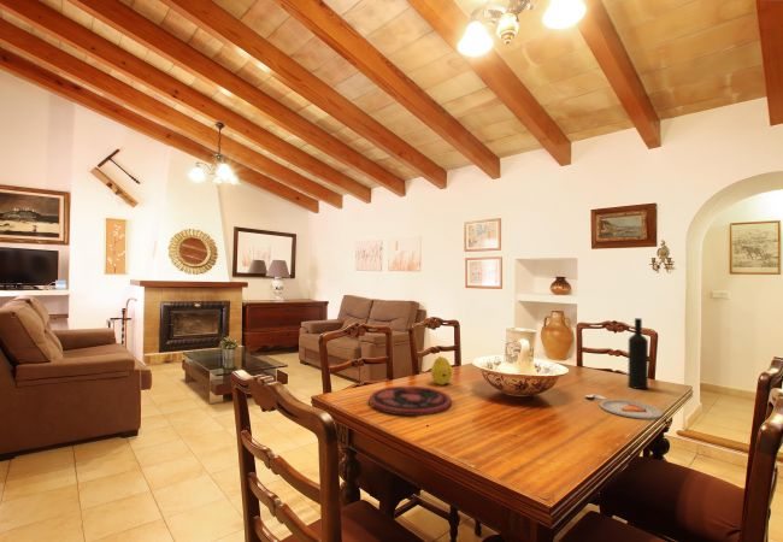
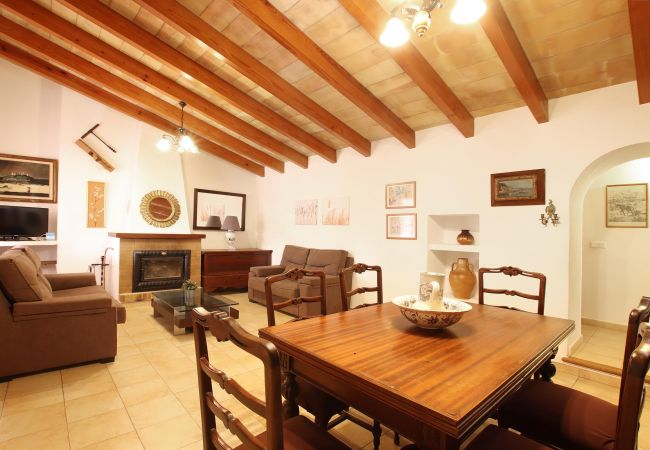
- wine bottle [628,317,649,390]
- plate [369,385,453,417]
- fruit [430,355,454,387]
- dinner plate [583,393,664,420]
